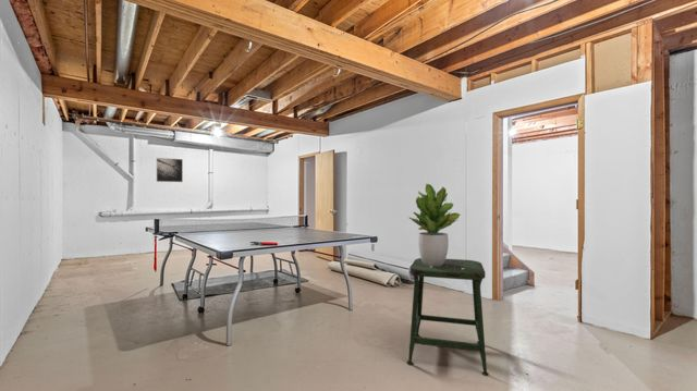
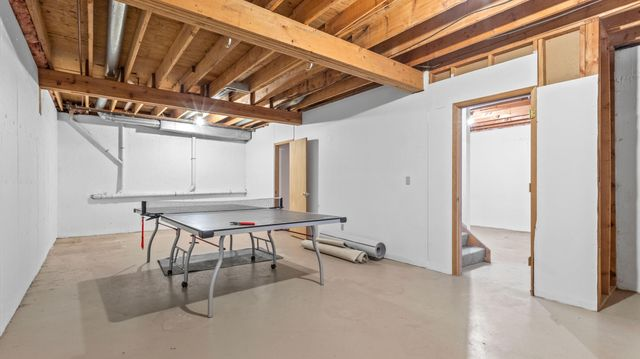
- stool [406,257,490,377]
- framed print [156,157,184,183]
- potted plant [408,183,462,267]
